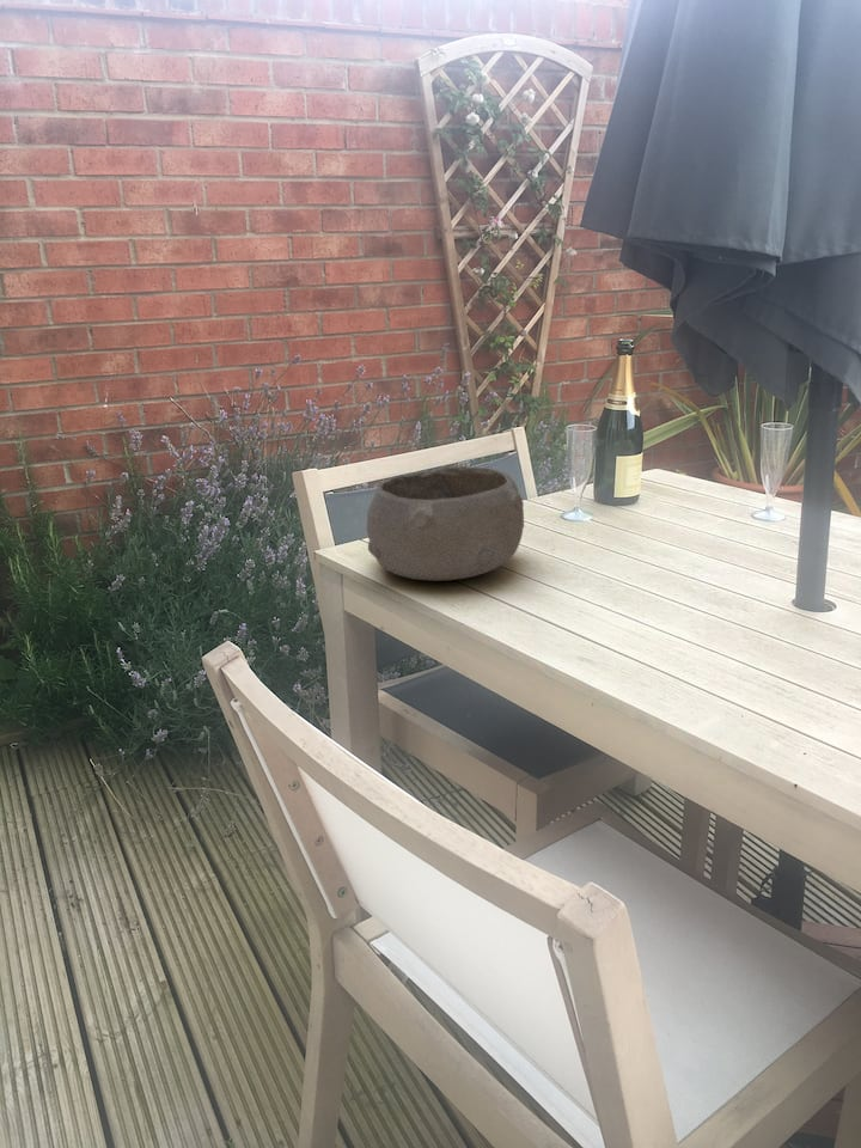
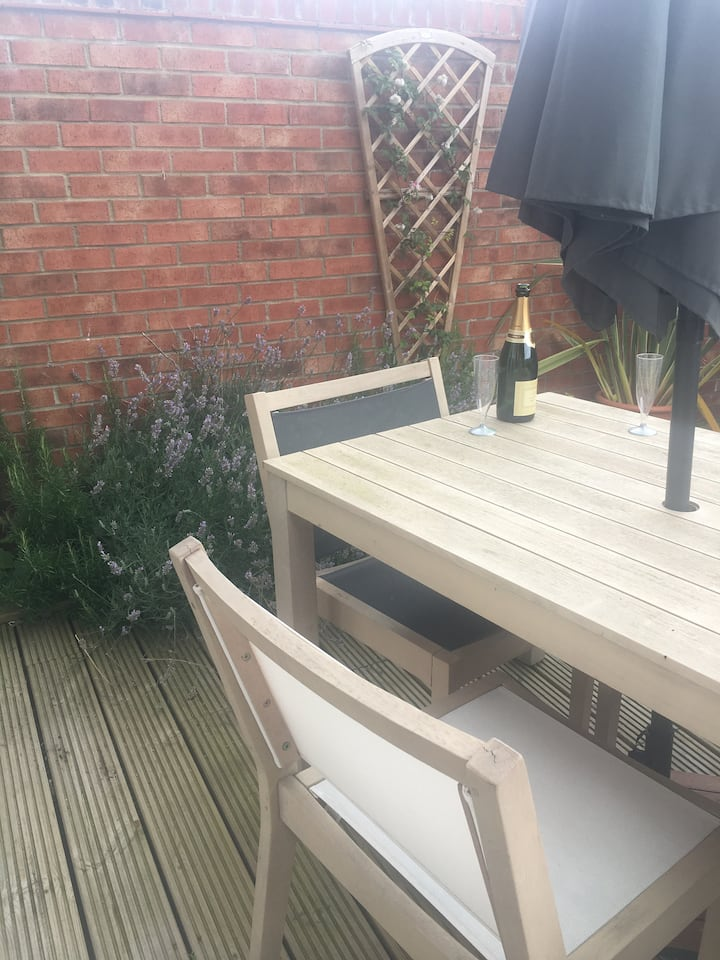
- bowl [366,465,525,582]
